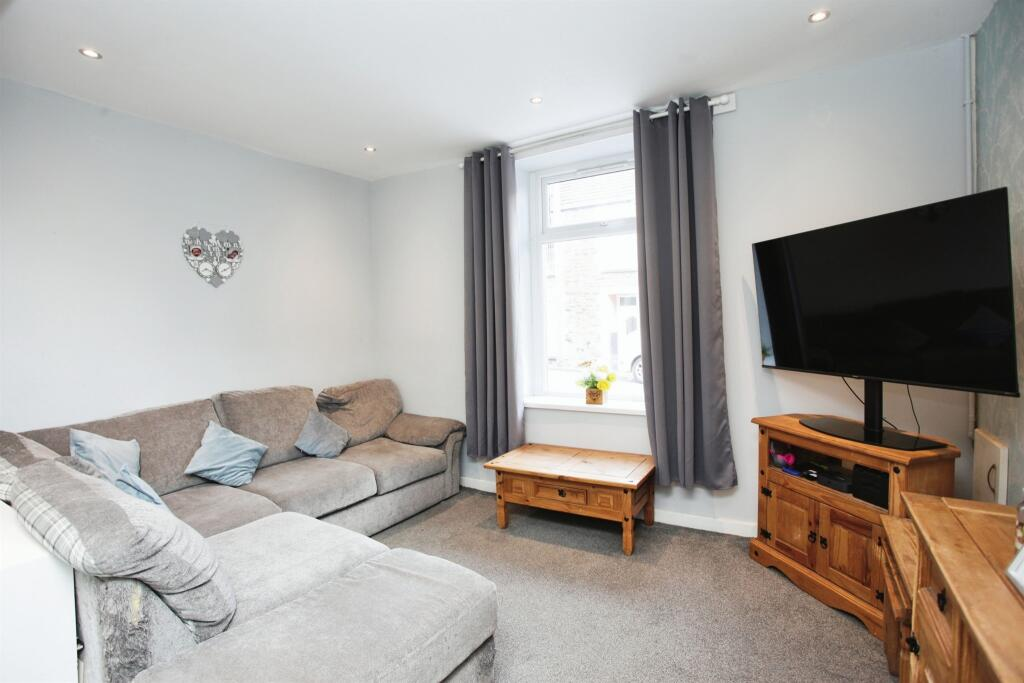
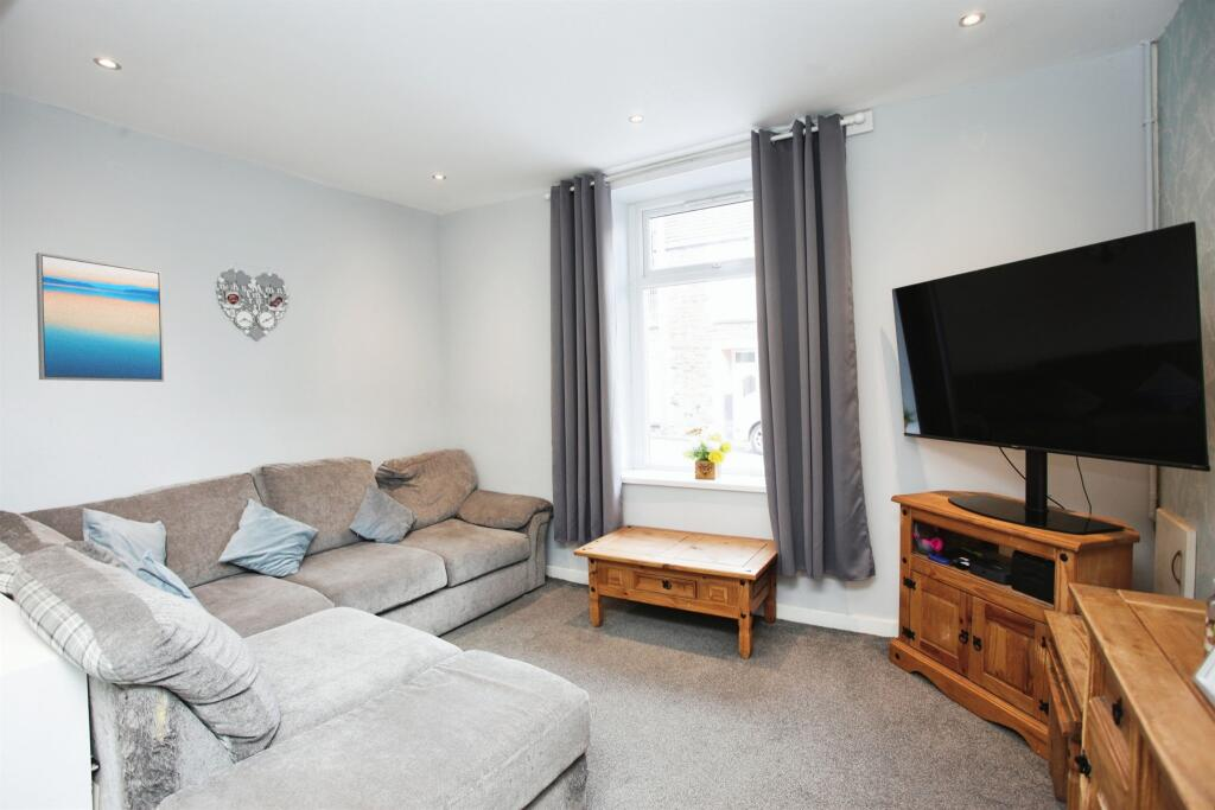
+ wall art [34,251,165,383]
